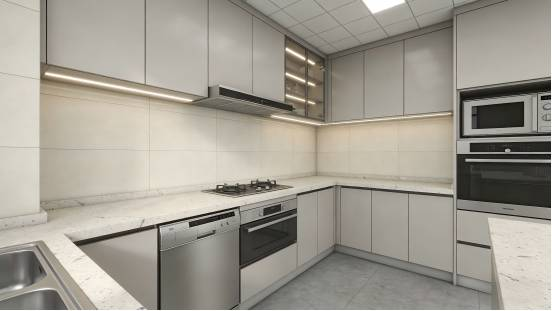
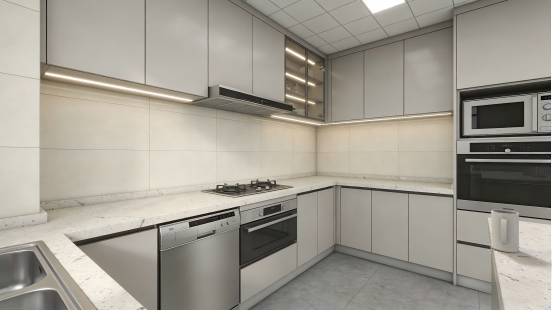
+ mug [490,209,520,253]
